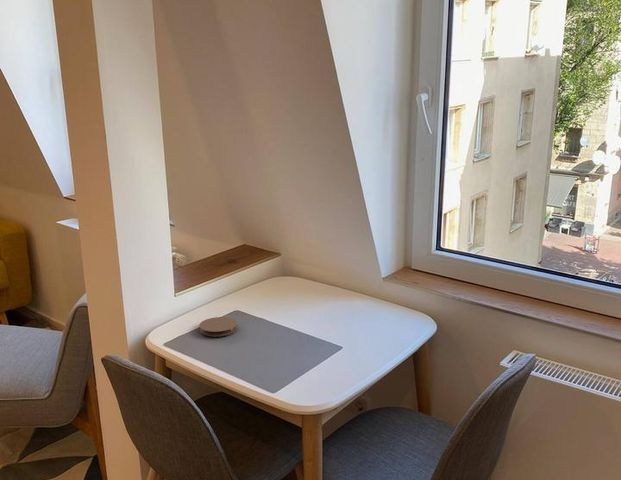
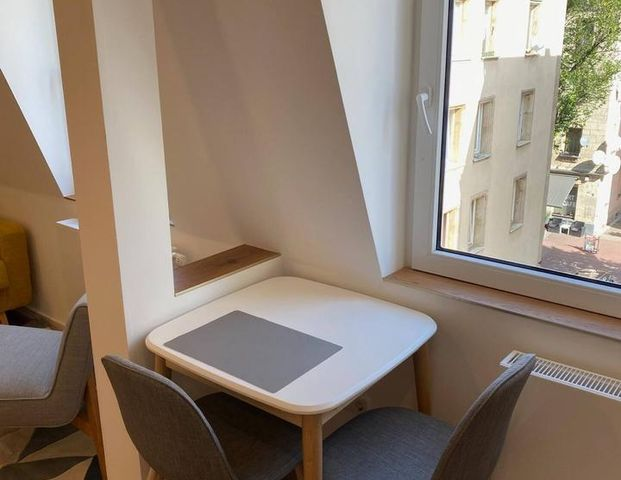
- coaster [198,316,238,337]
